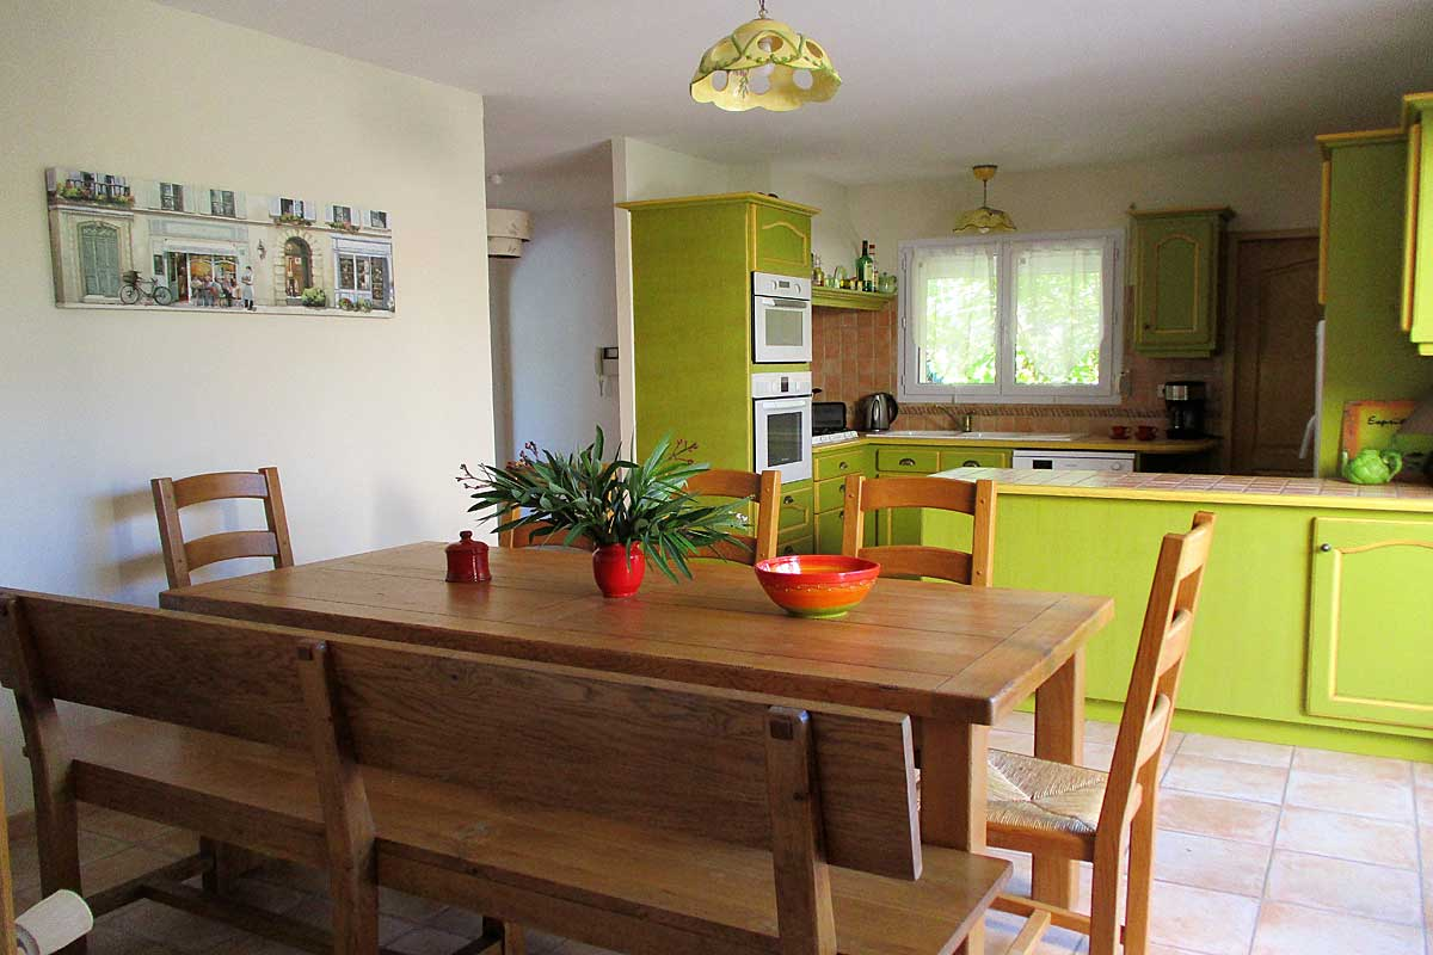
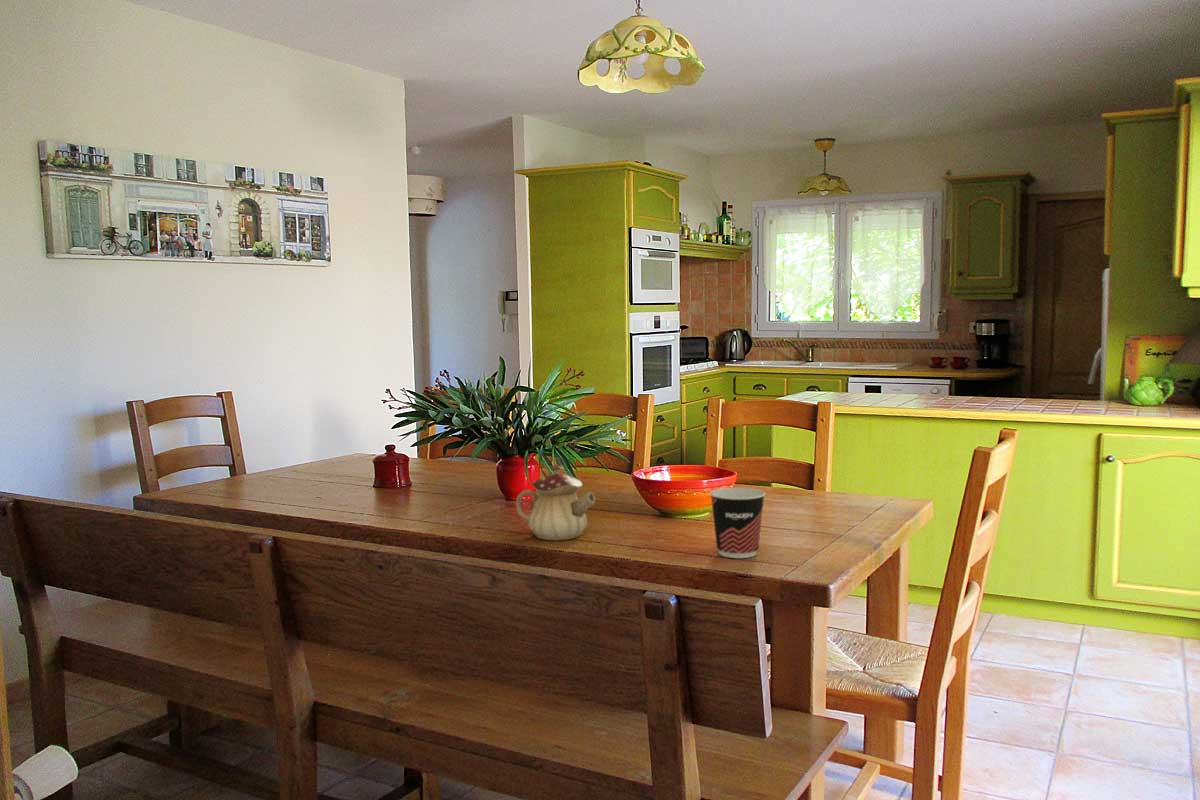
+ teapot [515,463,597,541]
+ cup [709,486,766,559]
